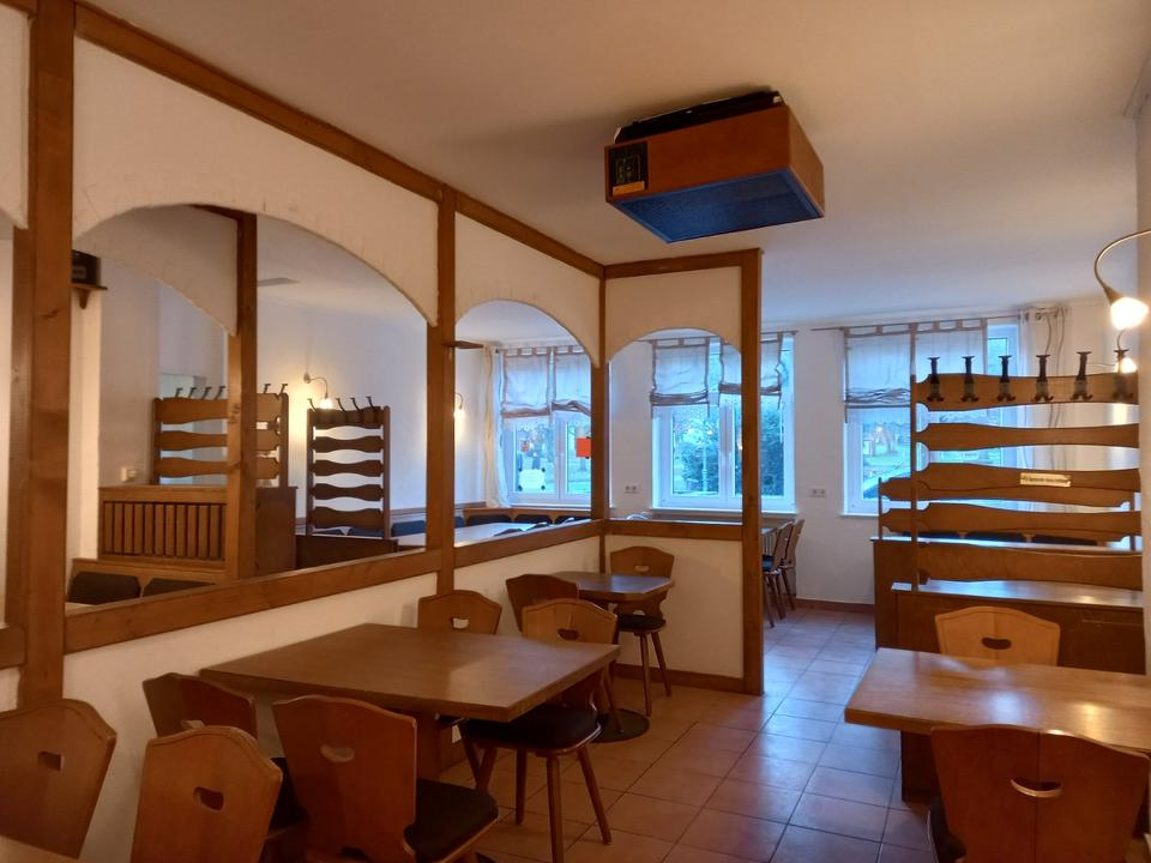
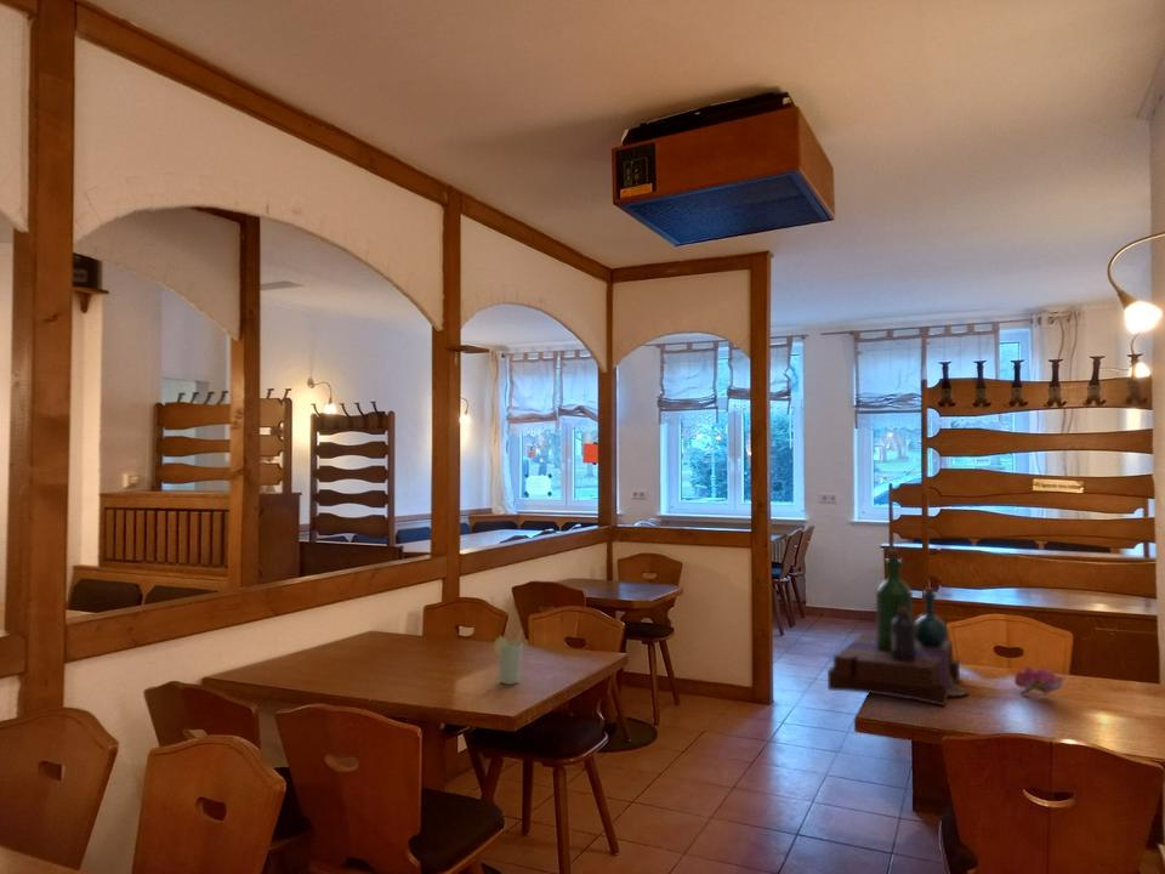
+ cup [491,628,524,686]
+ flower [1013,665,1067,696]
+ bottle [826,549,970,708]
